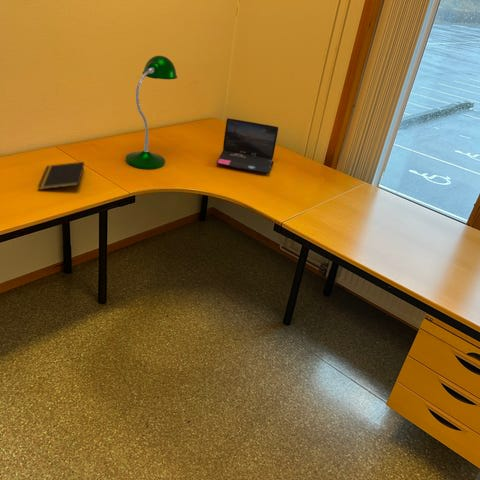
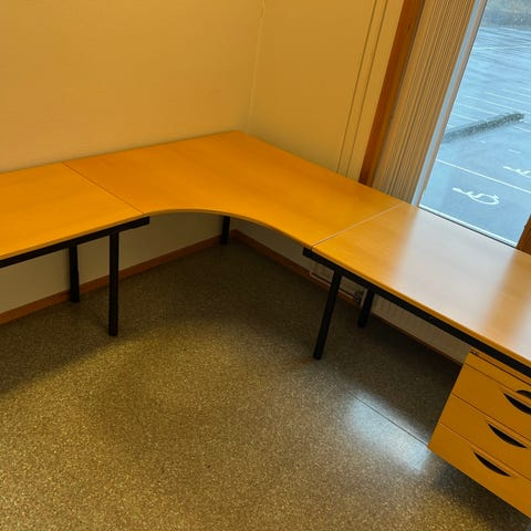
- laptop [215,117,279,175]
- notepad [37,161,85,191]
- desk lamp [125,55,179,170]
